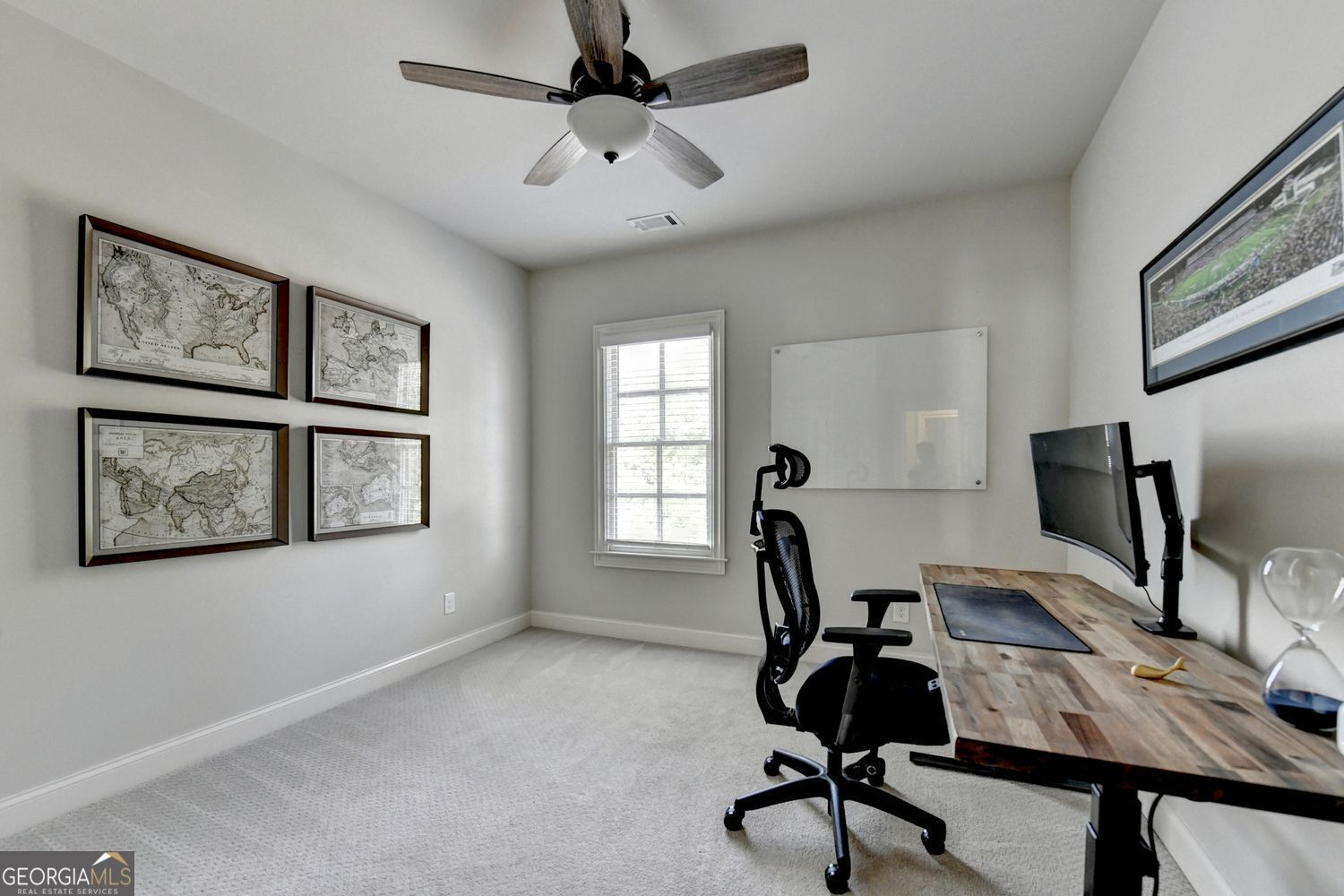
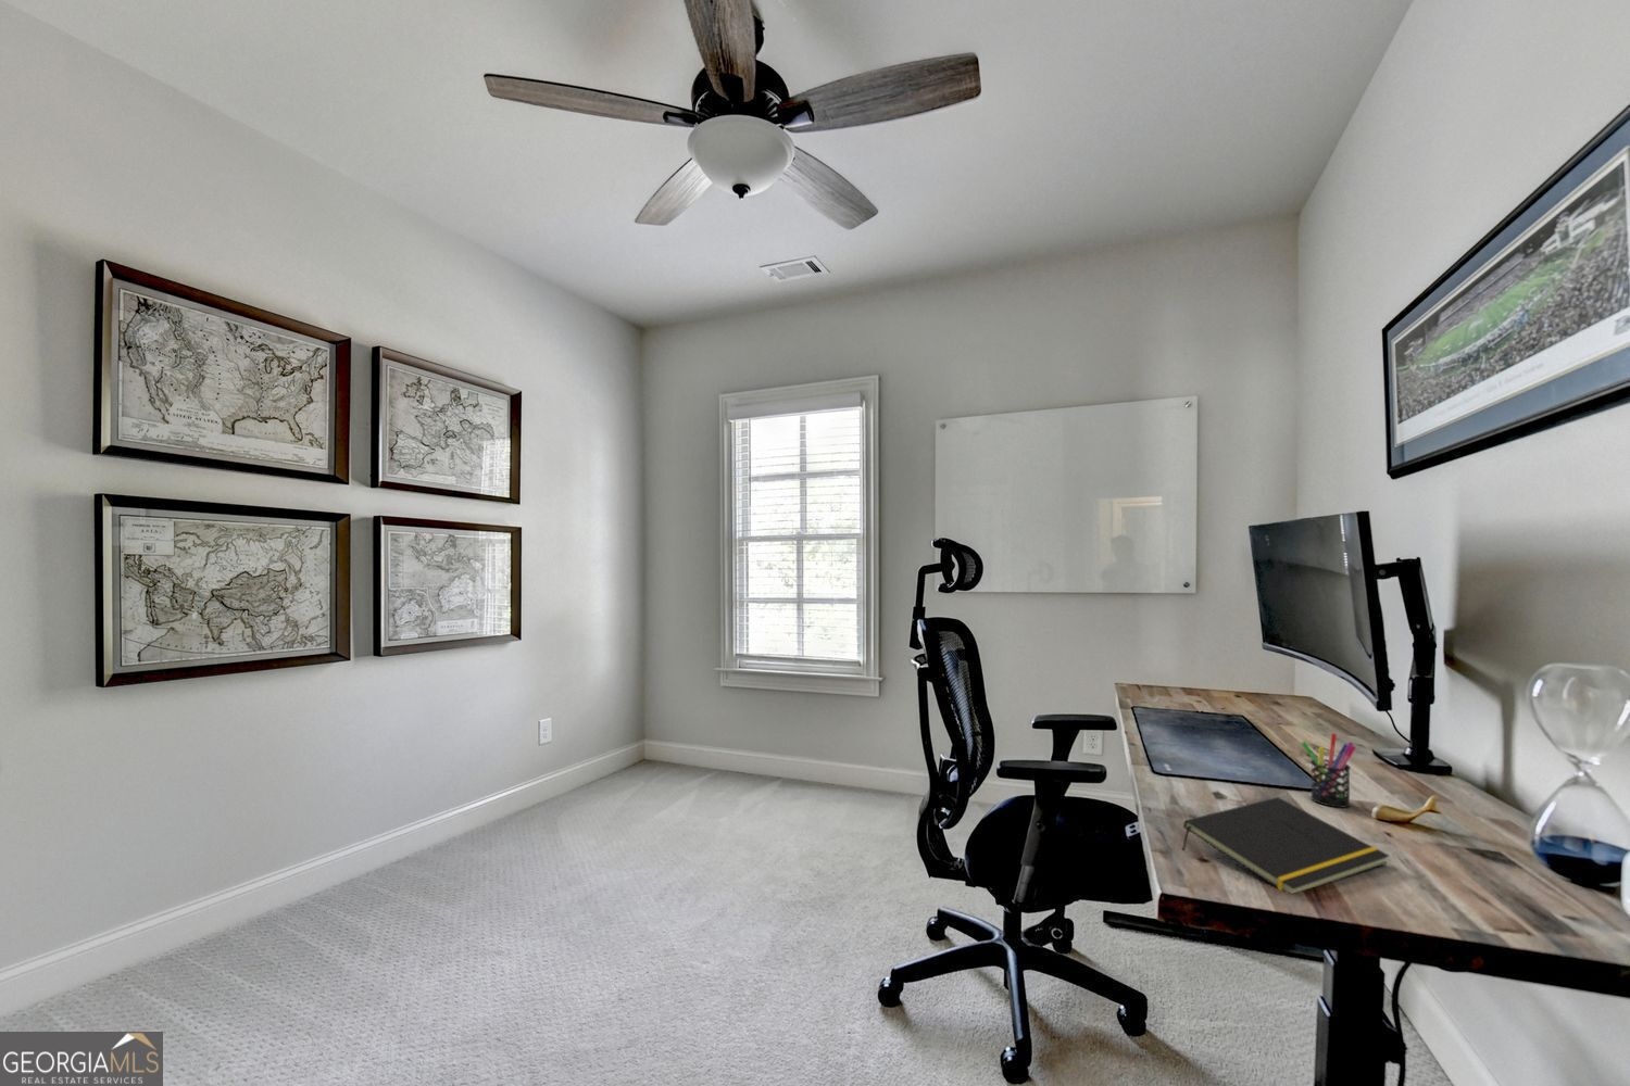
+ notepad [1181,796,1390,894]
+ pen holder [1300,732,1357,810]
